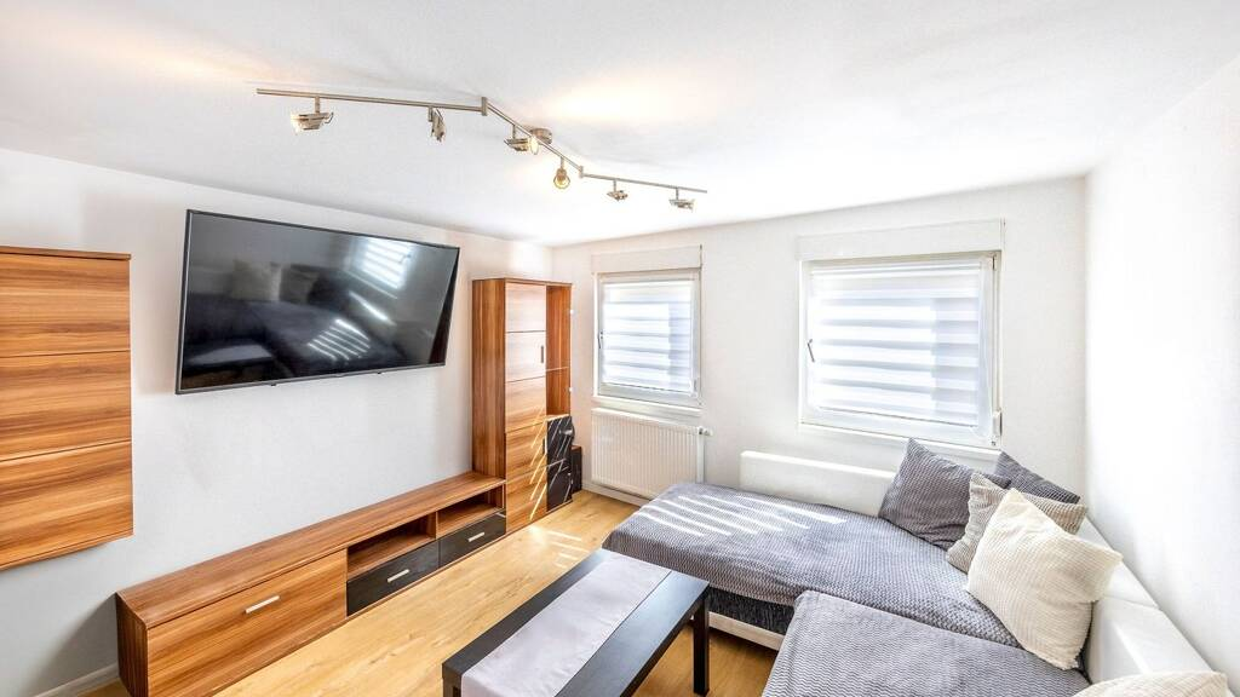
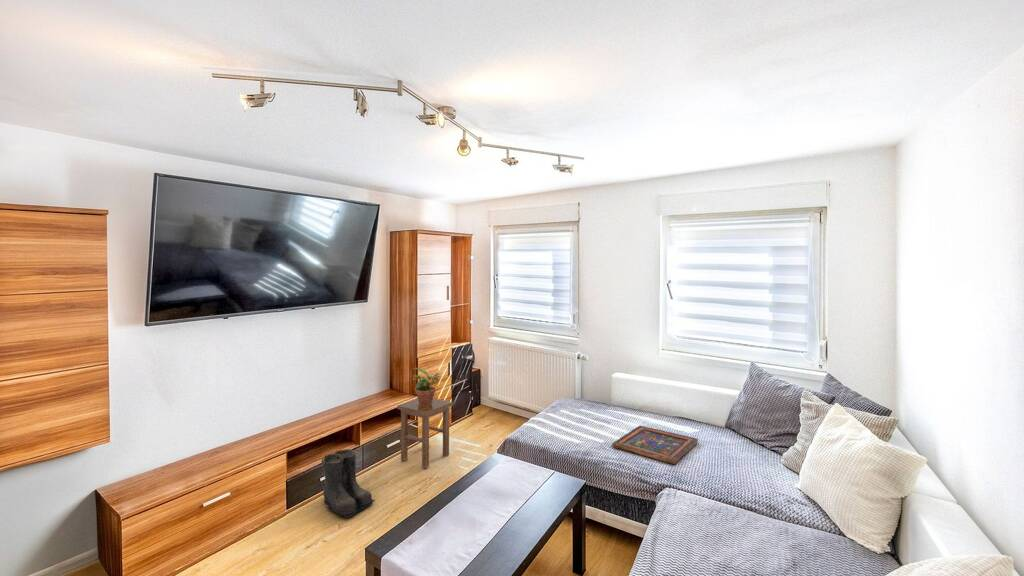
+ stool [396,397,454,469]
+ painted panel [611,425,699,465]
+ potted plant [412,367,442,406]
+ boots [321,448,376,519]
